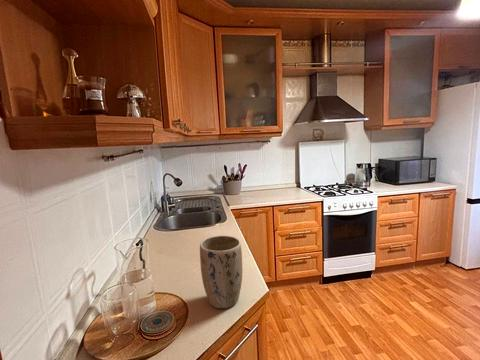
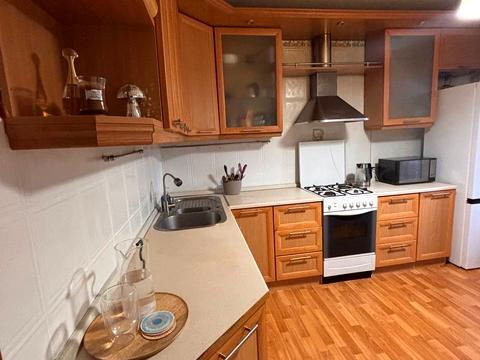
- plant pot [199,235,243,310]
